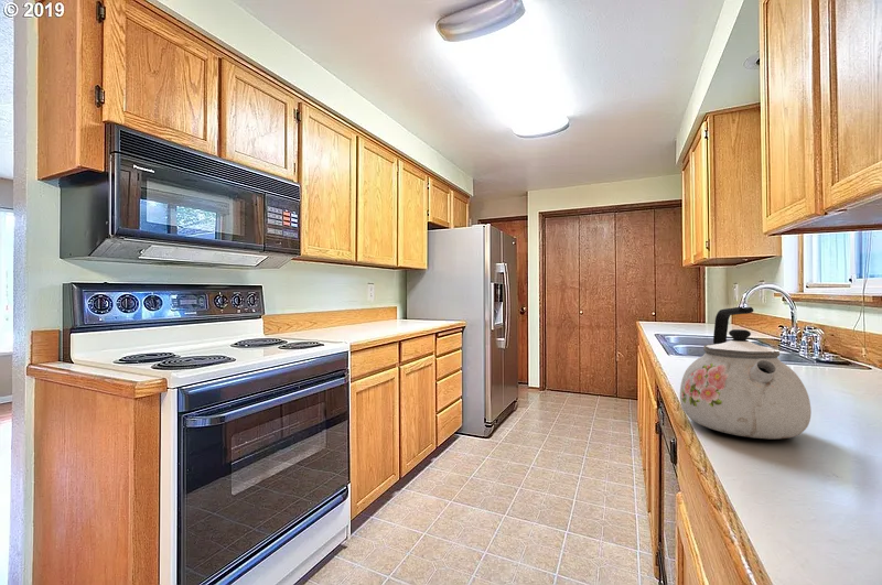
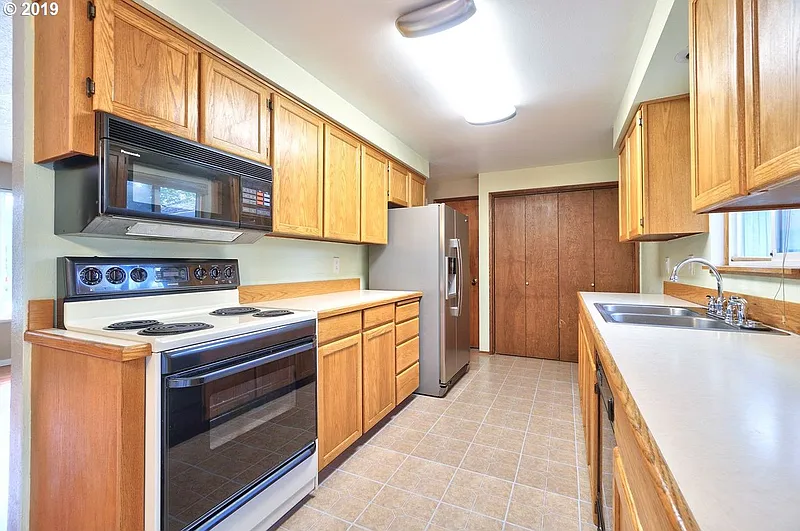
- kettle [679,306,813,440]
